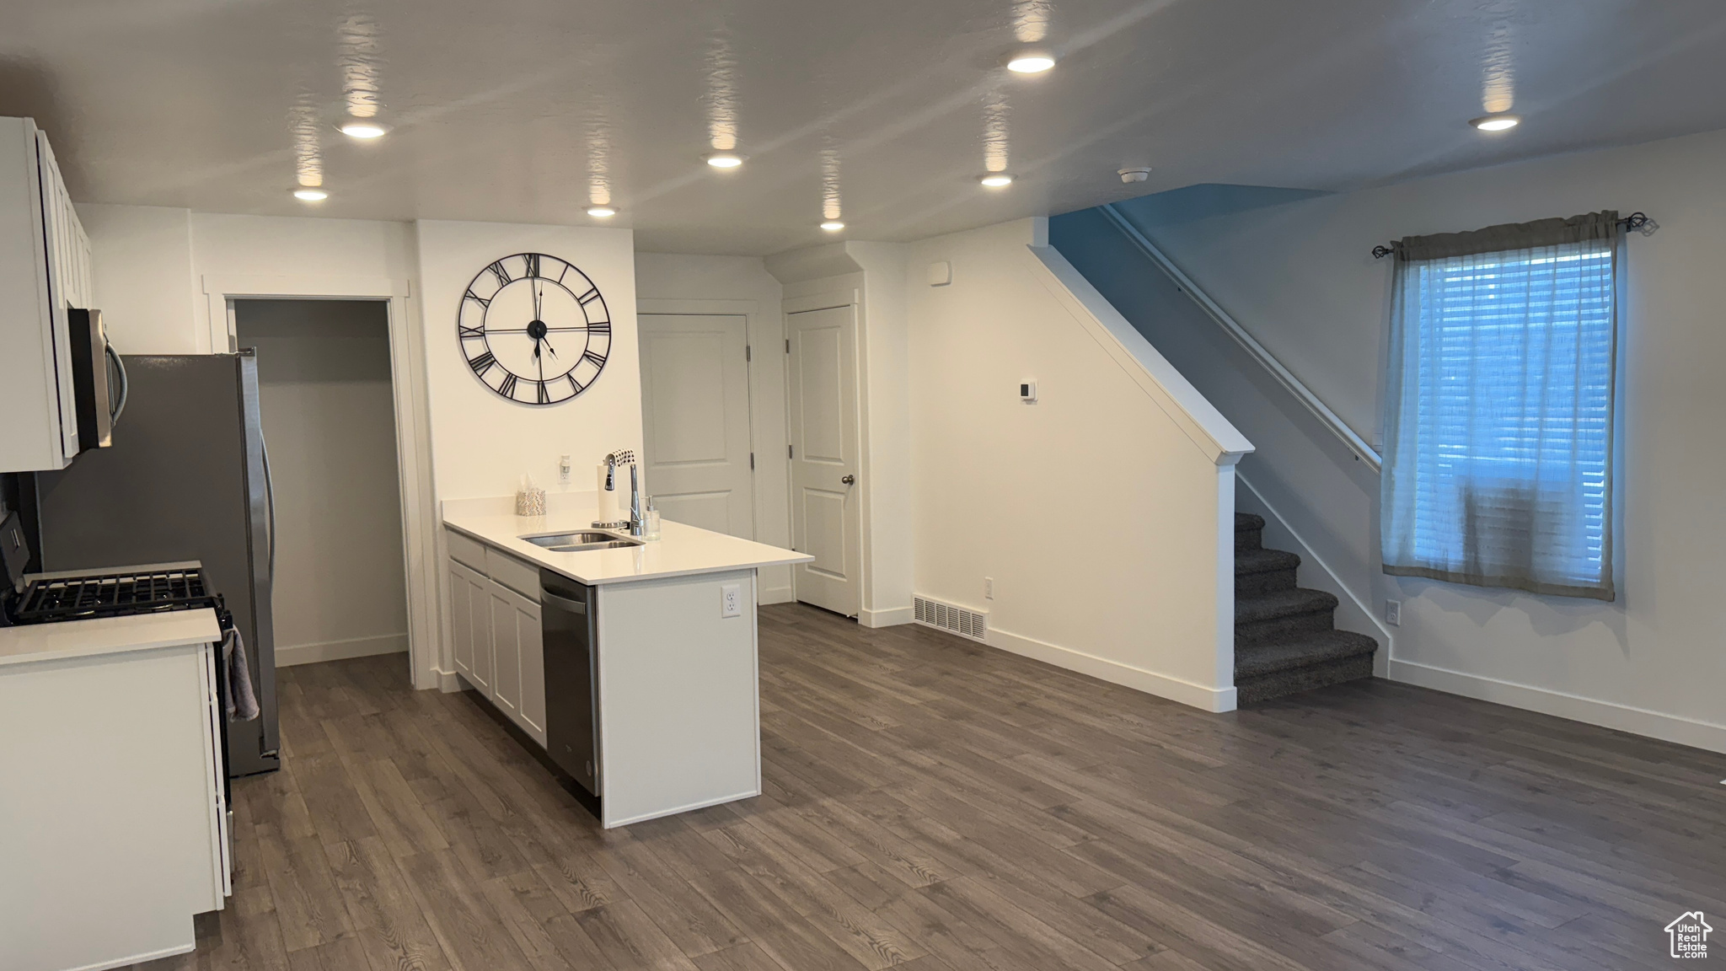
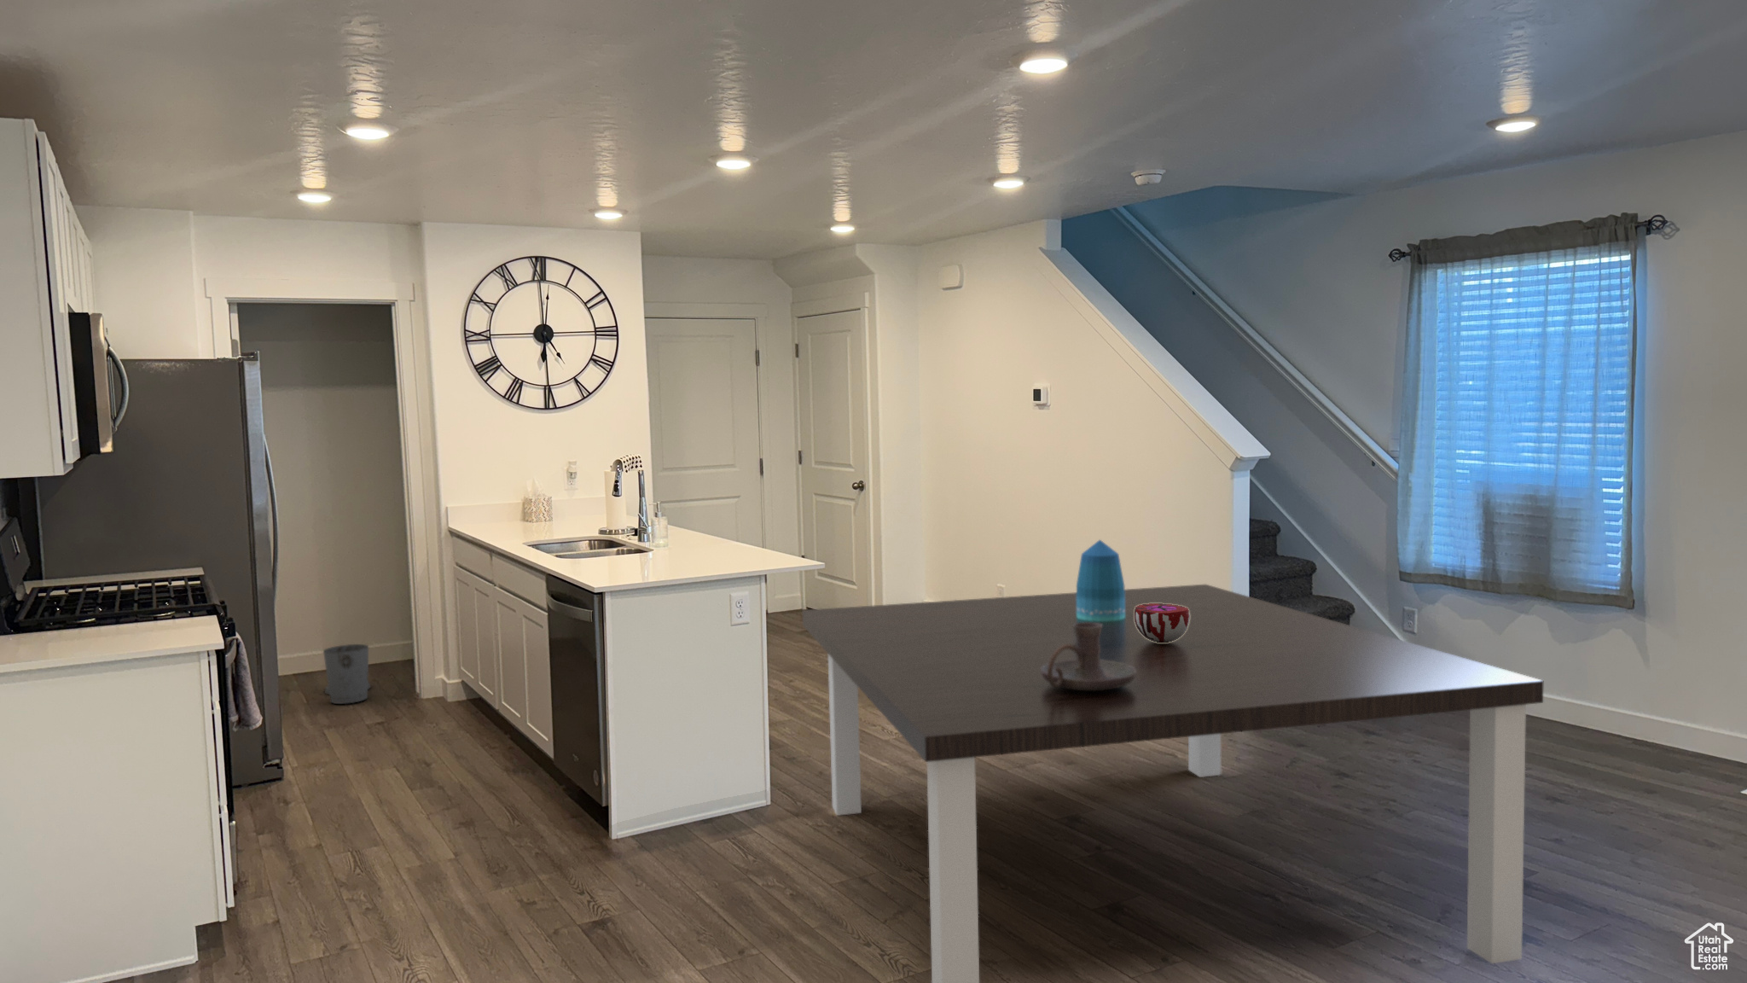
+ vase [1075,539,1125,622]
+ decorative bowl [1135,604,1190,642]
+ dining table [802,583,1544,983]
+ candle holder [1040,622,1136,690]
+ trash can [323,643,372,705]
